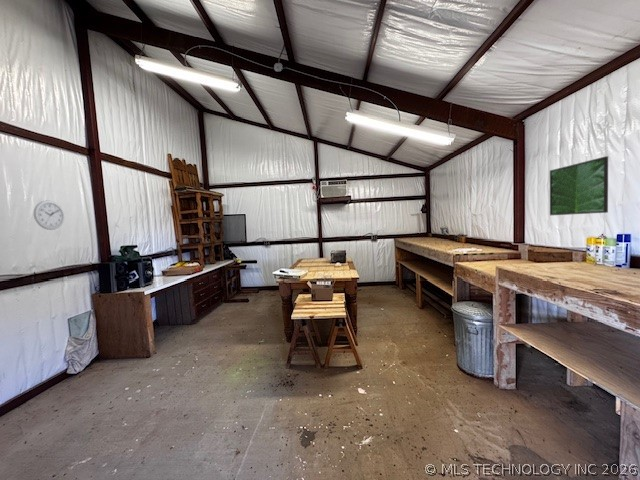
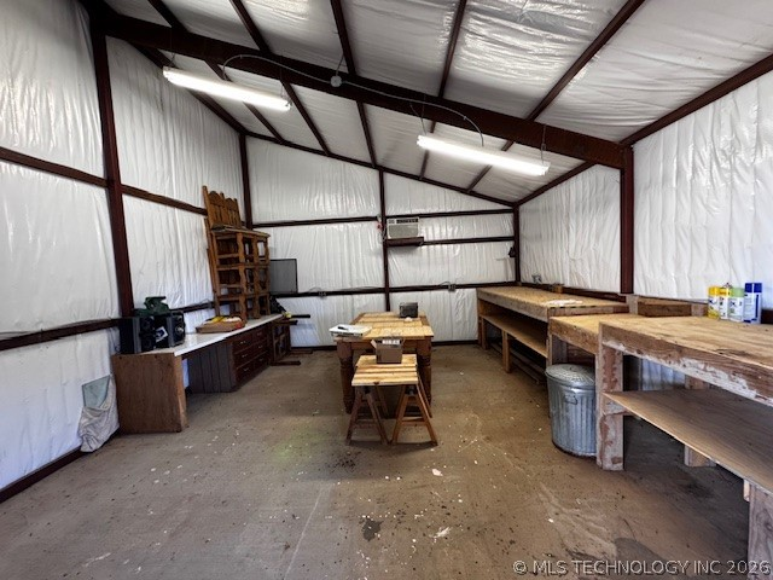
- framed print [549,155,609,216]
- wall clock [33,200,65,231]
